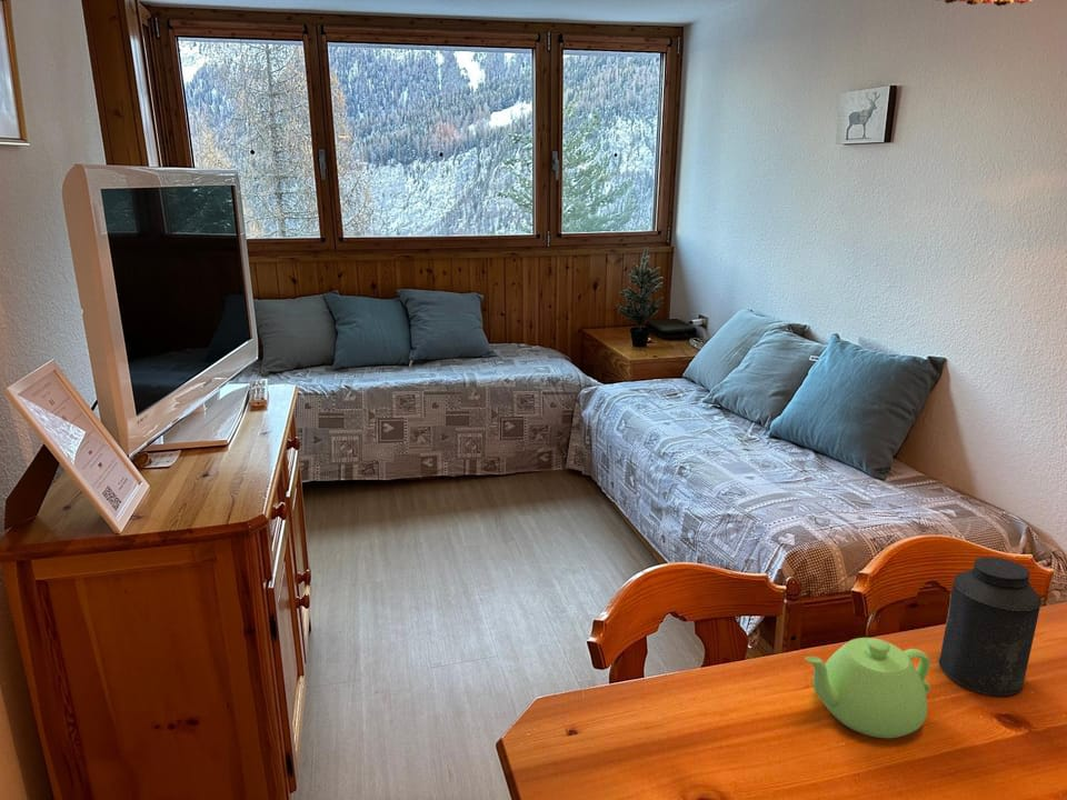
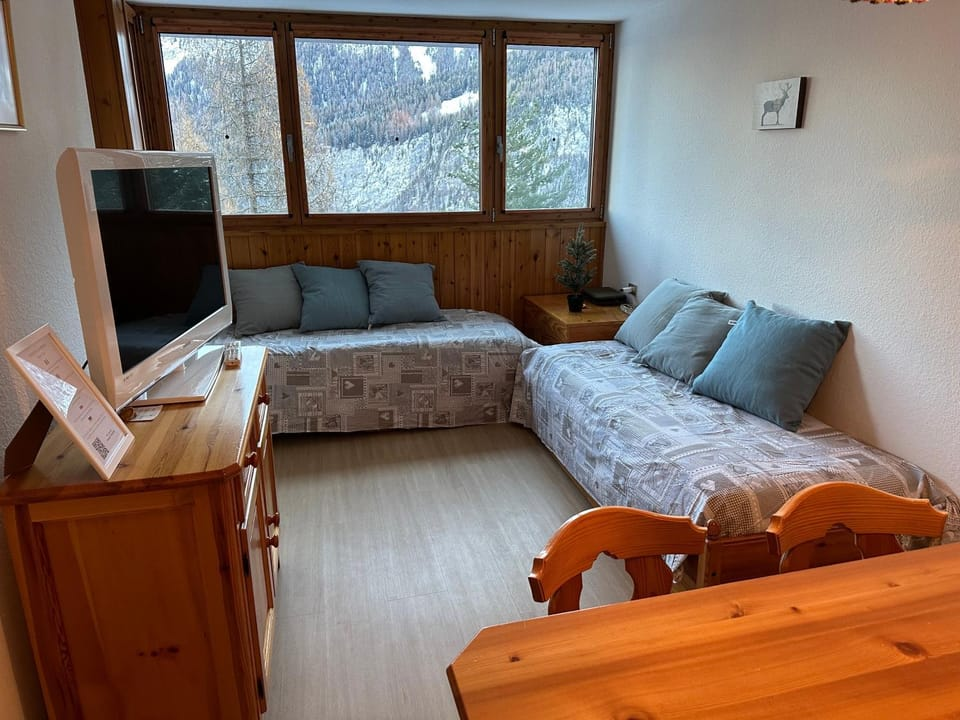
- canister [938,556,1043,697]
- teapot [804,637,931,739]
